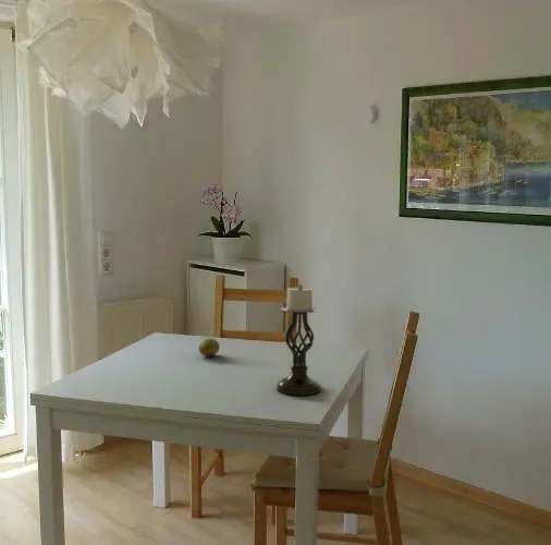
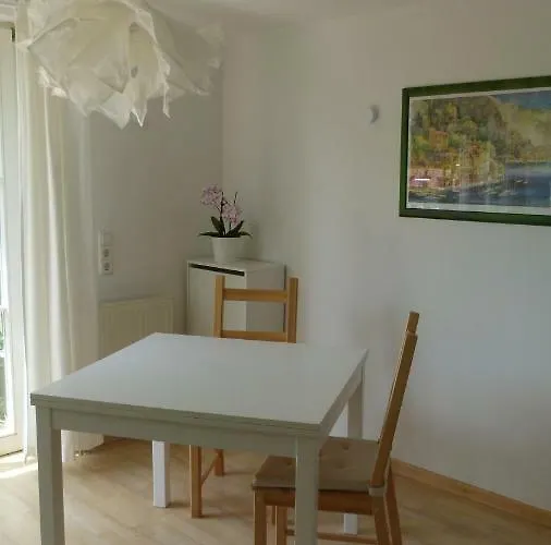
- fruit [197,337,221,358]
- candle holder [276,283,322,397]
